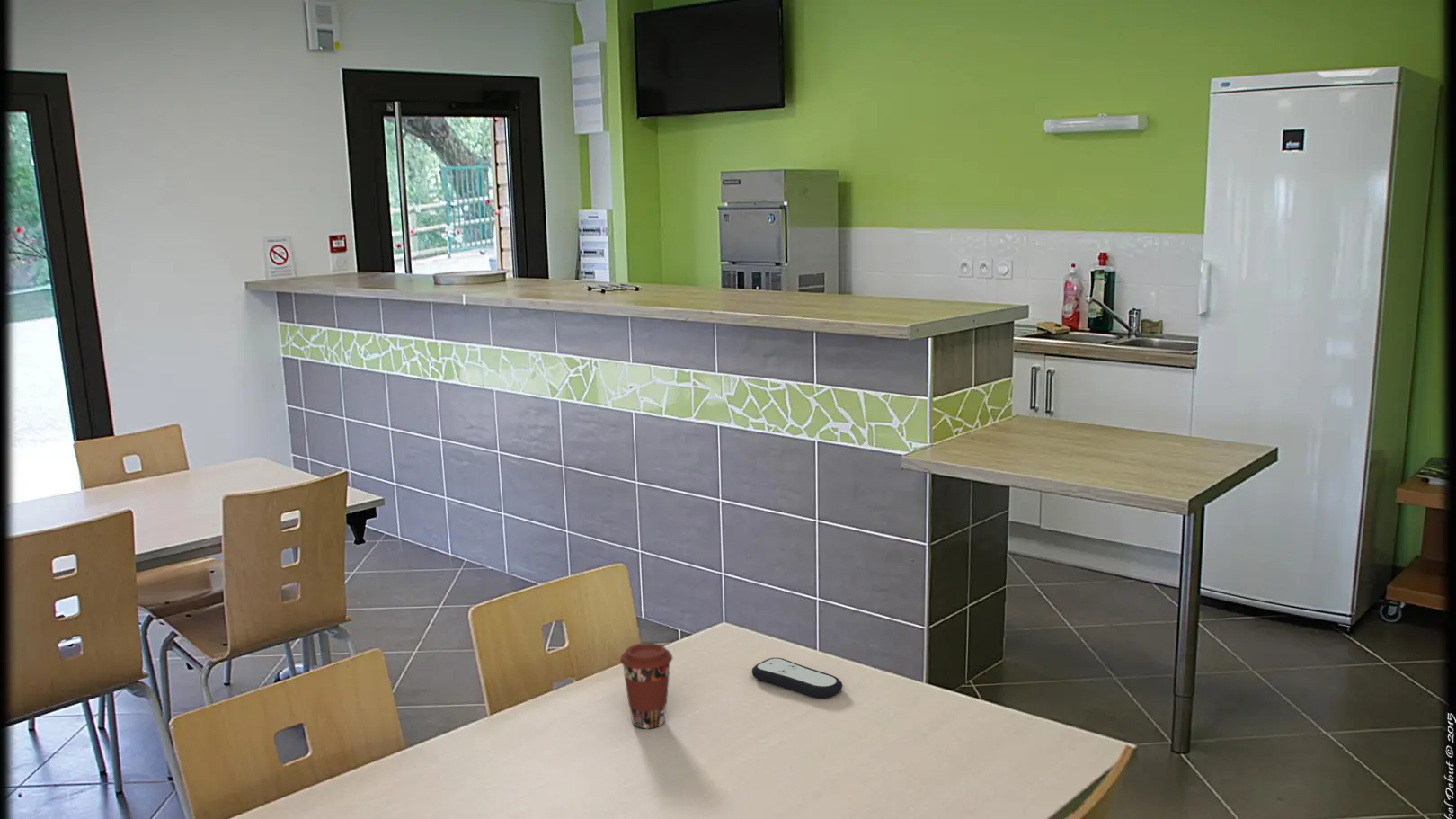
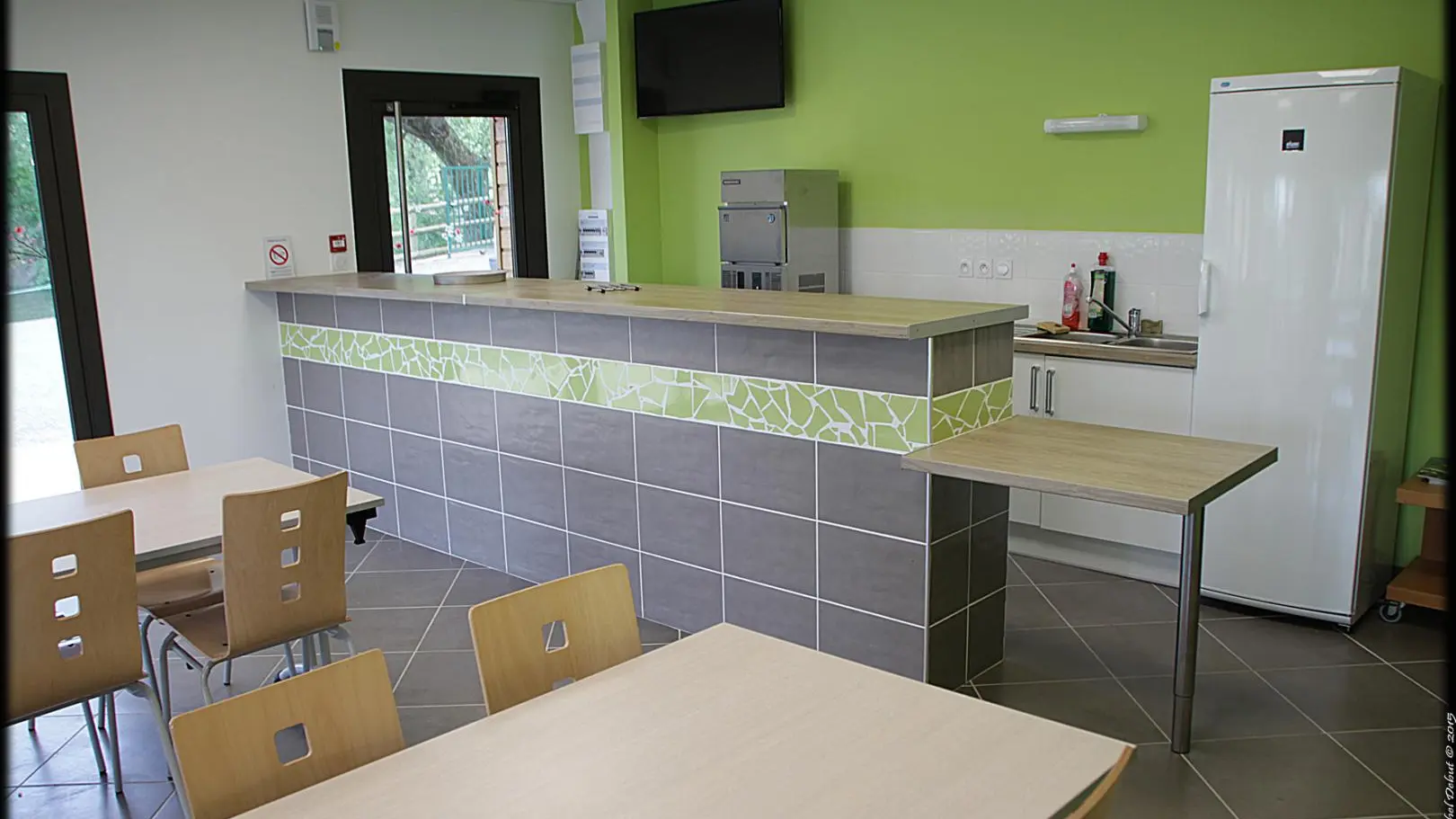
- remote control [751,657,844,699]
- coffee cup [619,642,673,729]
